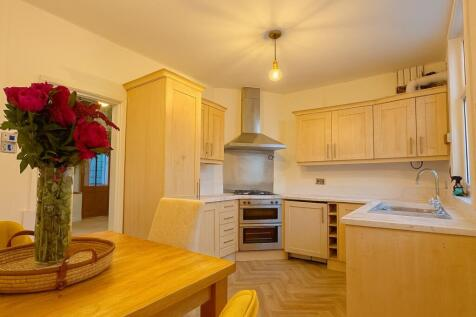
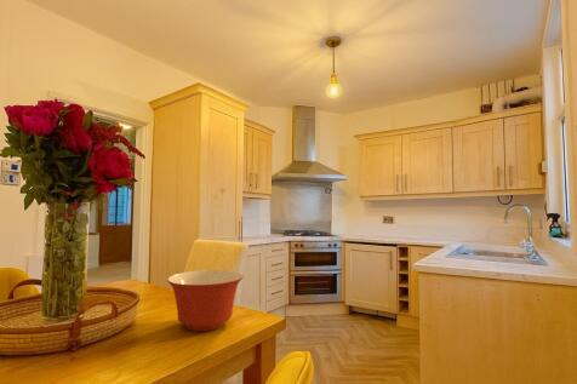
+ mixing bowl [166,269,245,332]
